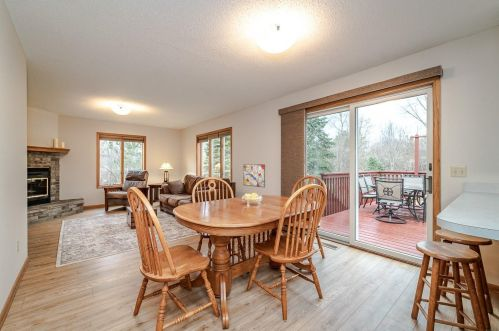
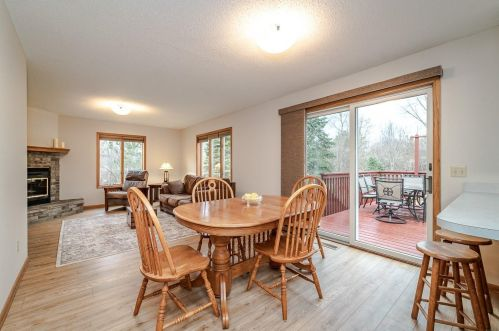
- wall art [243,163,266,188]
